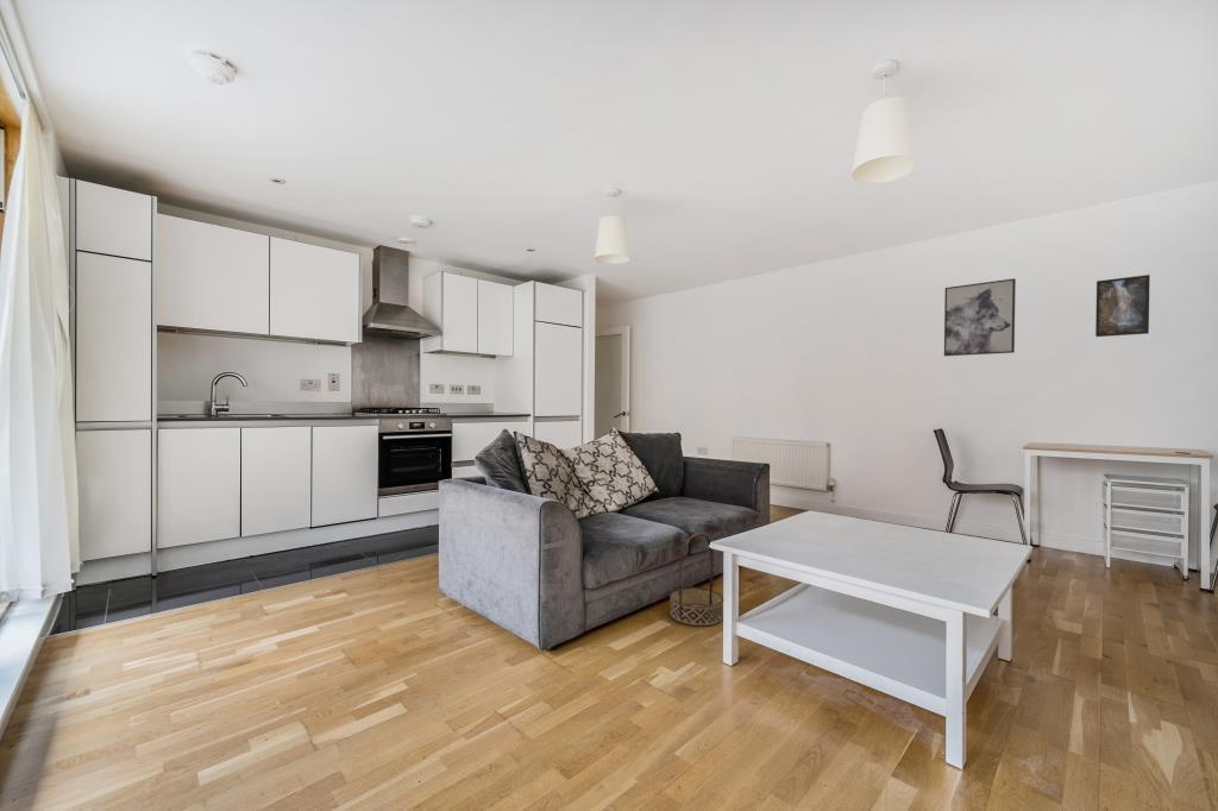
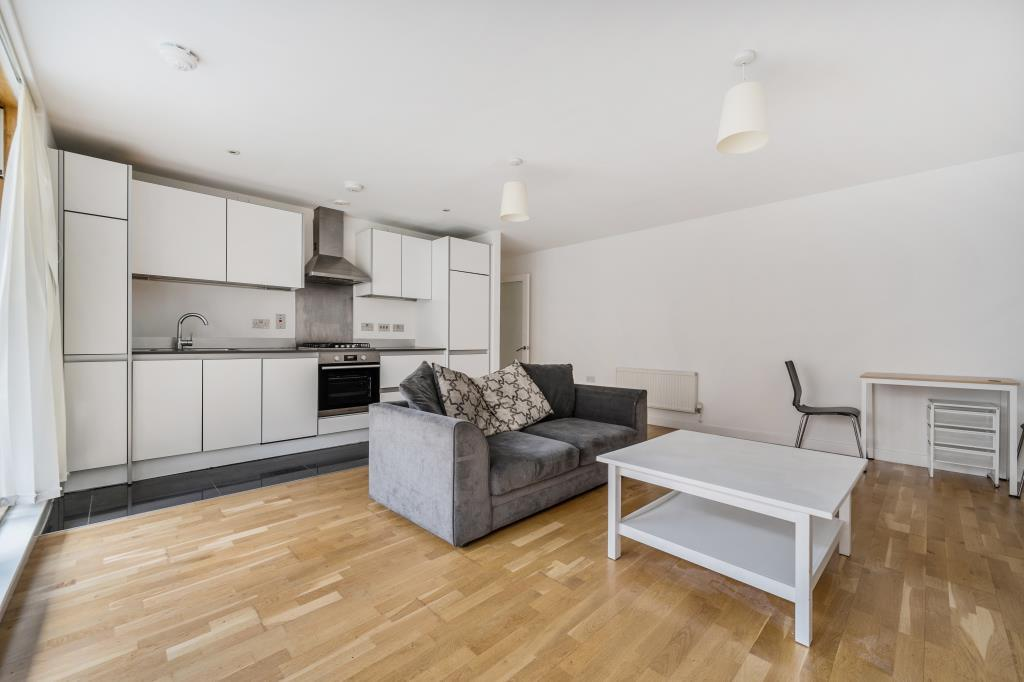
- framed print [1094,274,1151,338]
- basket [668,532,724,628]
- wall art [943,277,1017,357]
